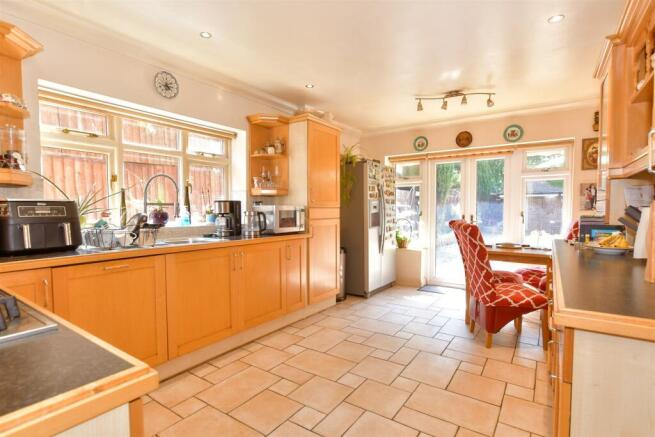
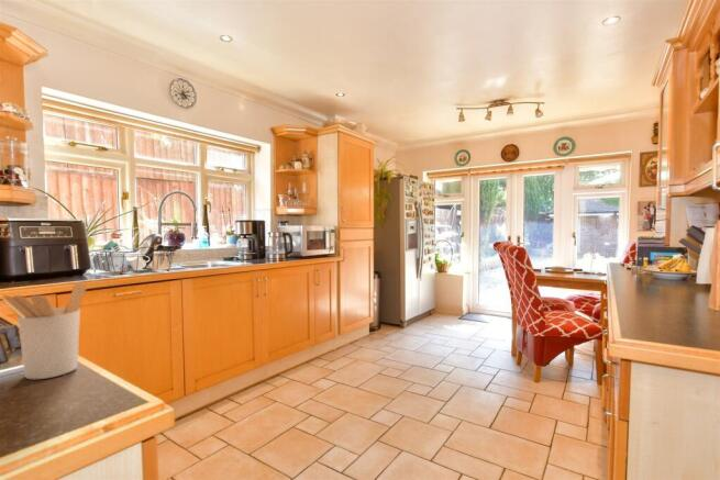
+ utensil holder [1,281,88,380]
